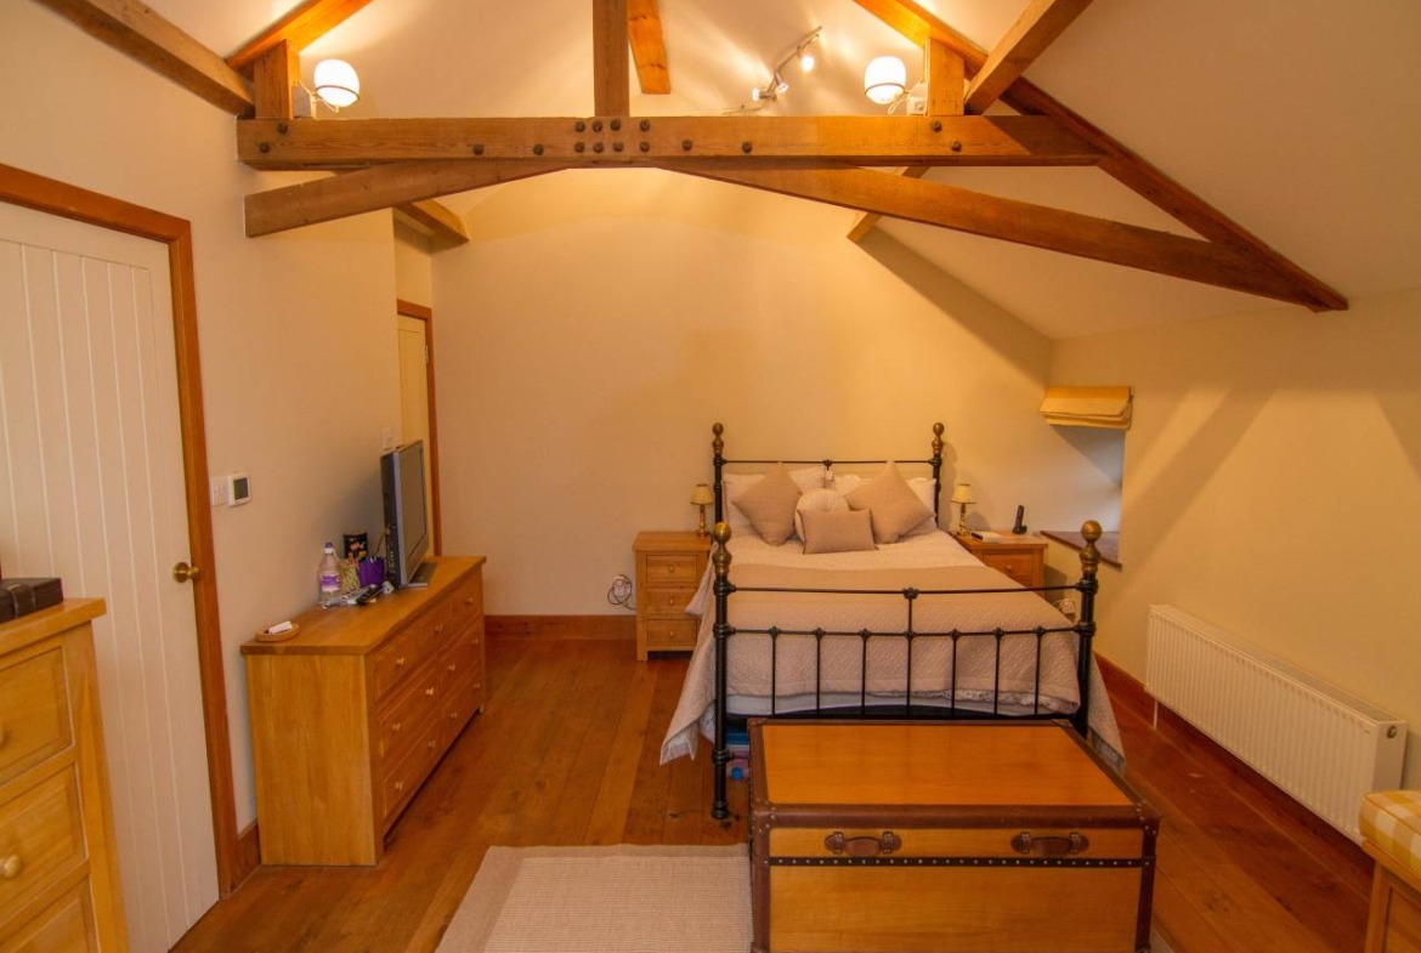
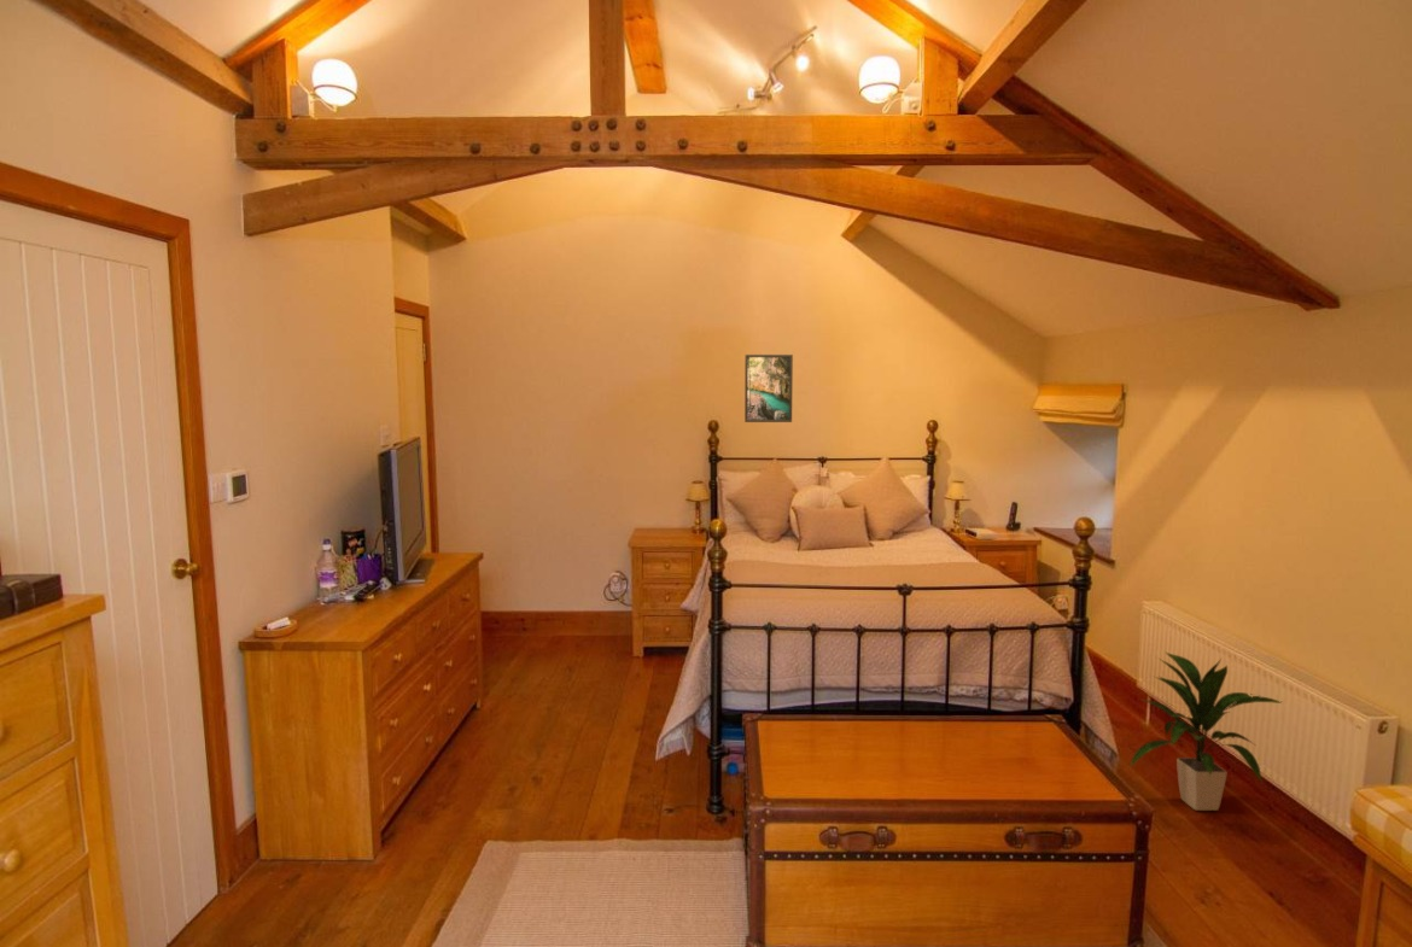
+ indoor plant [1128,650,1283,812]
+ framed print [743,353,794,423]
